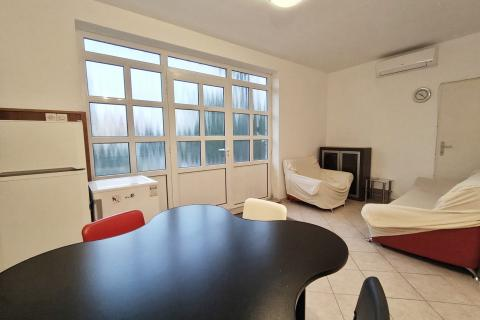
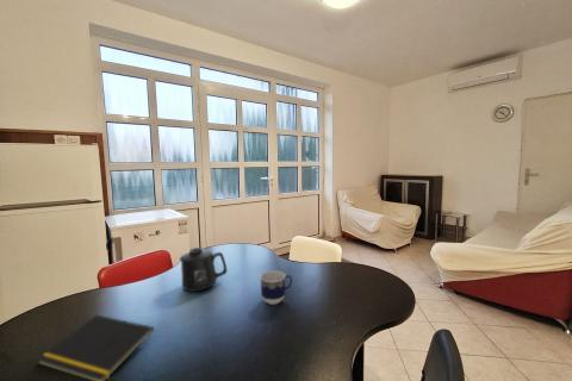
+ cup [259,269,293,306]
+ notepad [36,314,155,381]
+ mug [179,246,228,293]
